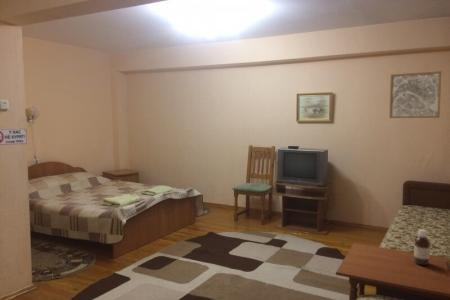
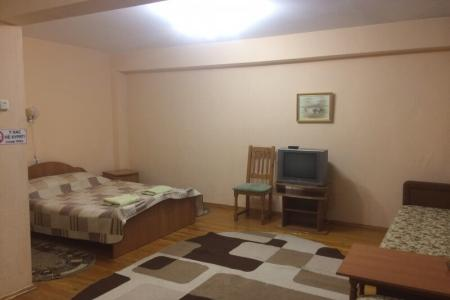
- wall art [388,70,442,119]
- bottle [413,228,431,266]
